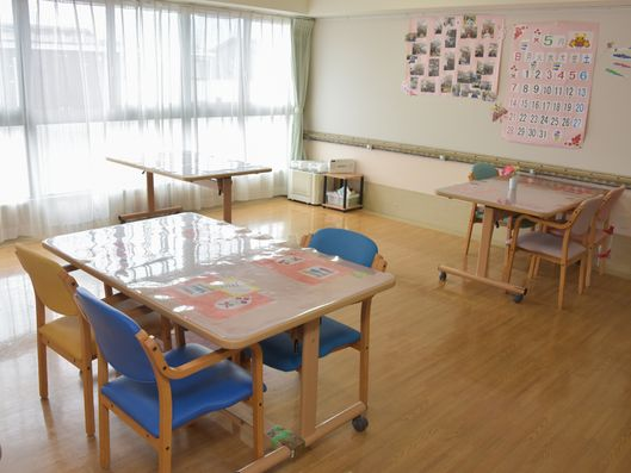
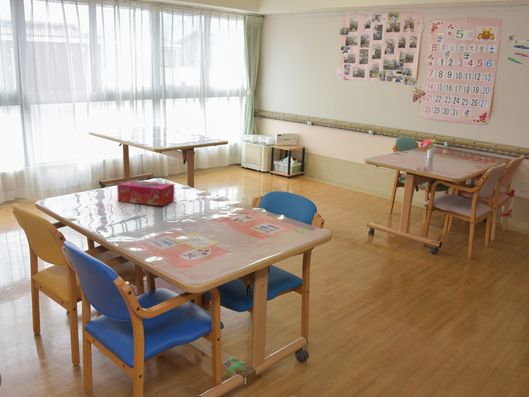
+ tissue box [116,179,175,207]
